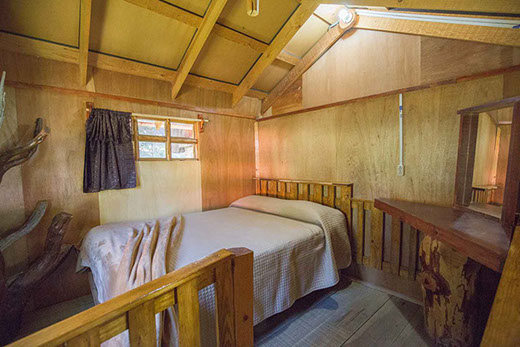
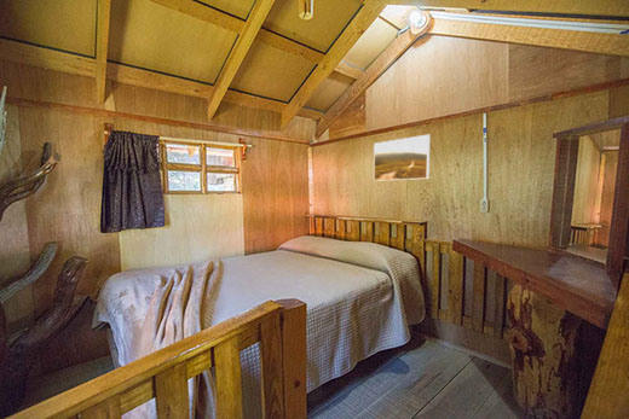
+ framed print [373,134,431,182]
